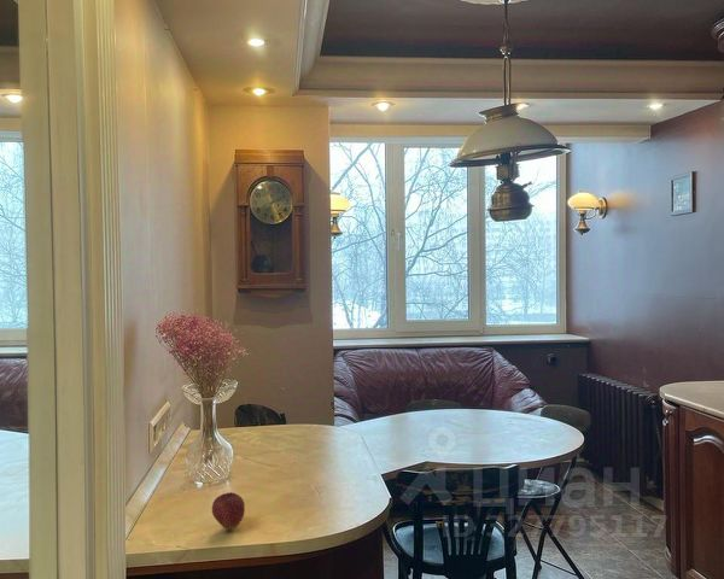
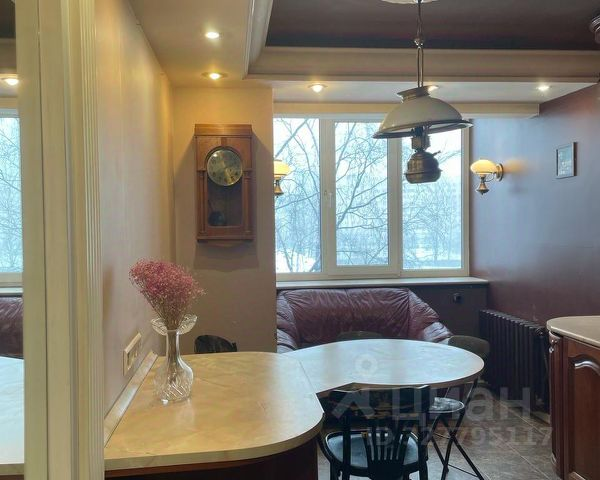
- fruit [211,491,246,531]
